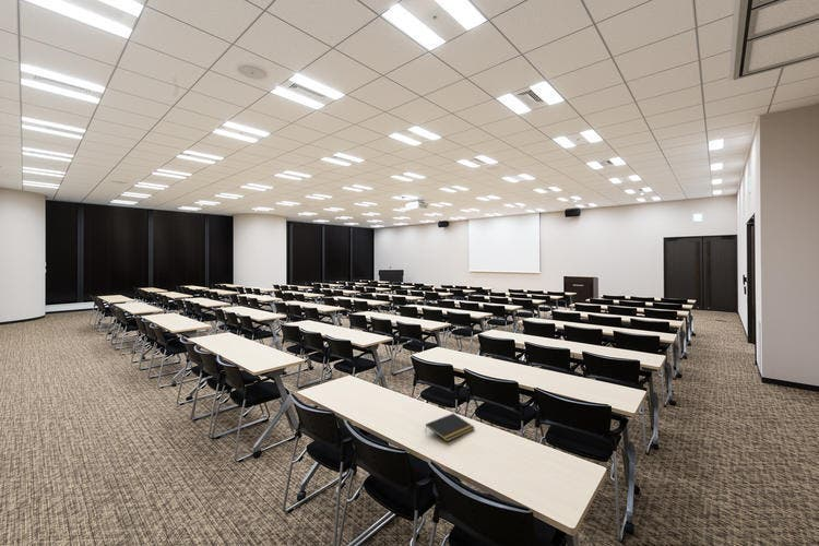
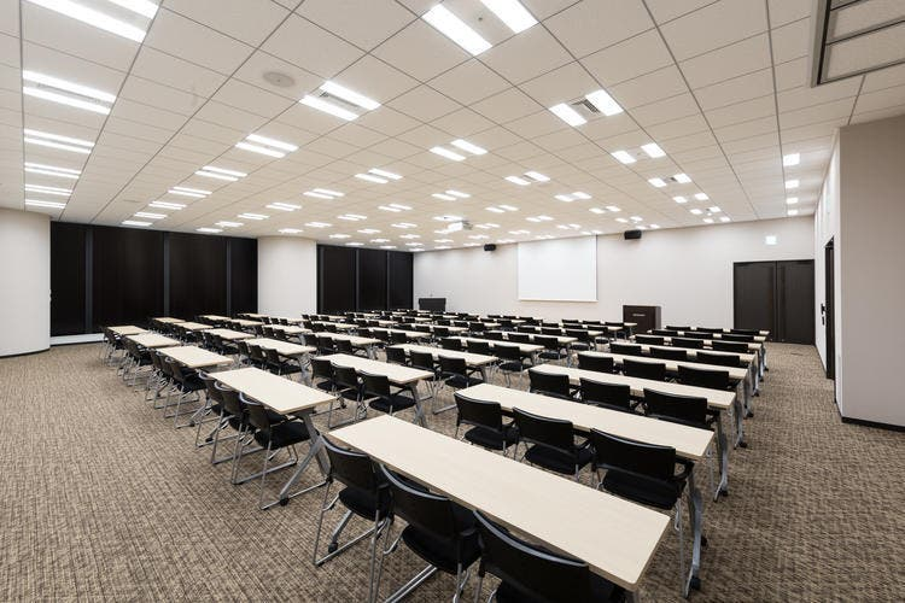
- notepad [424,413,475,442]
